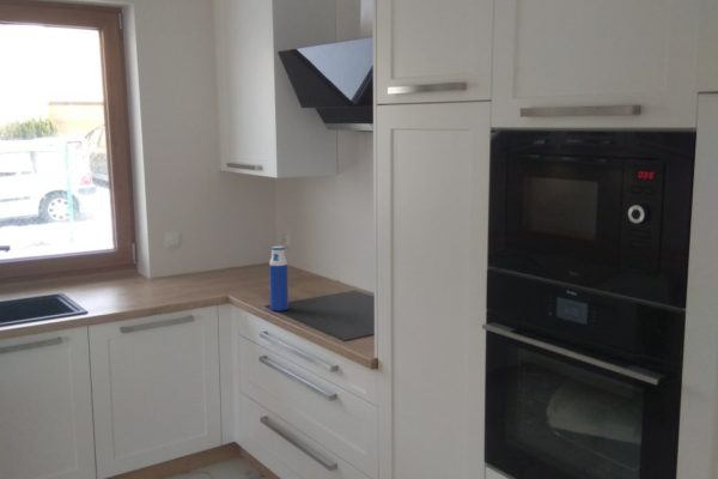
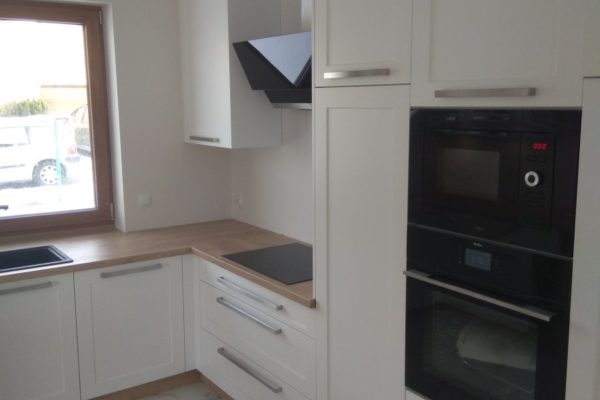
- water bottle [268,245,290,313]
